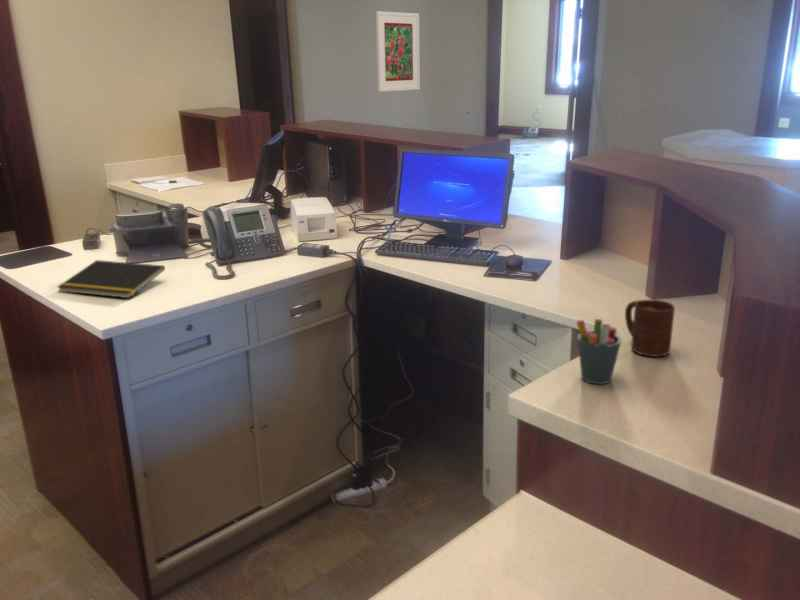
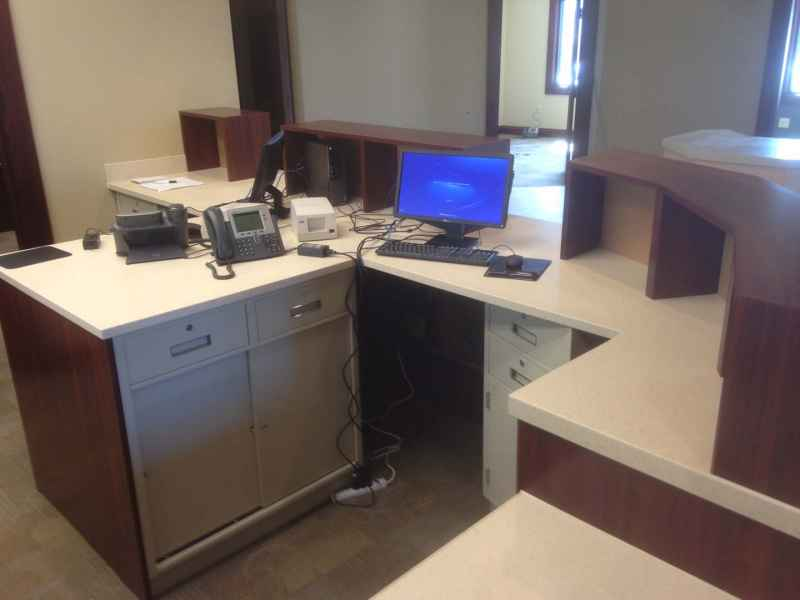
- pen holder [576,318,622,385]
- cup [624,299,676,358]
- notepad [56,259,166,299]
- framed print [375,10,421,93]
